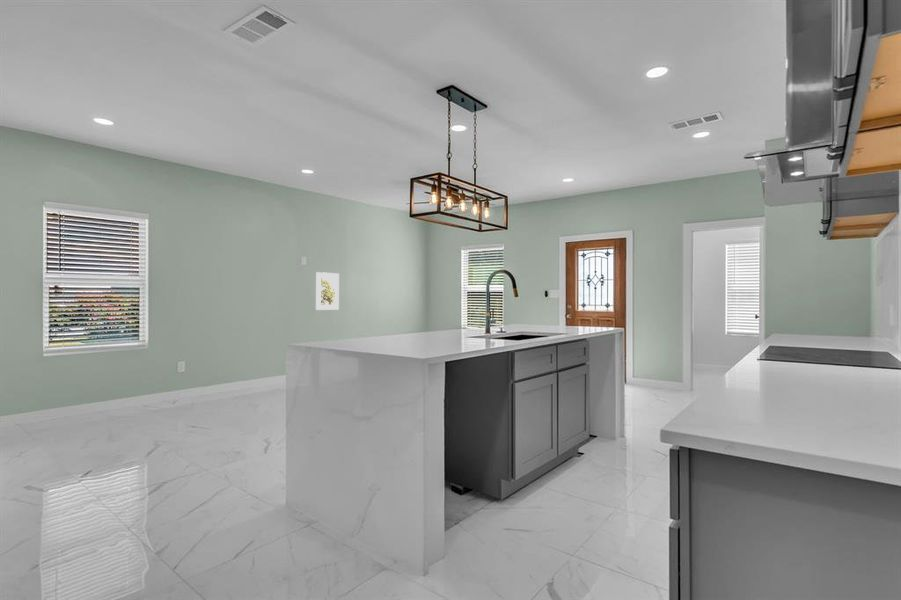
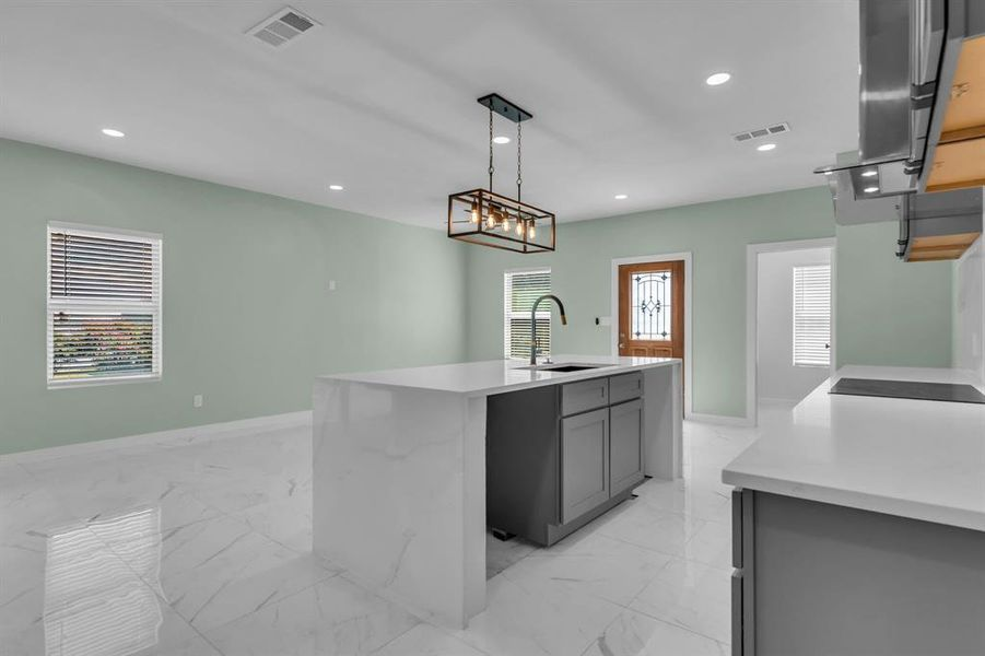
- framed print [315,271,340,311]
